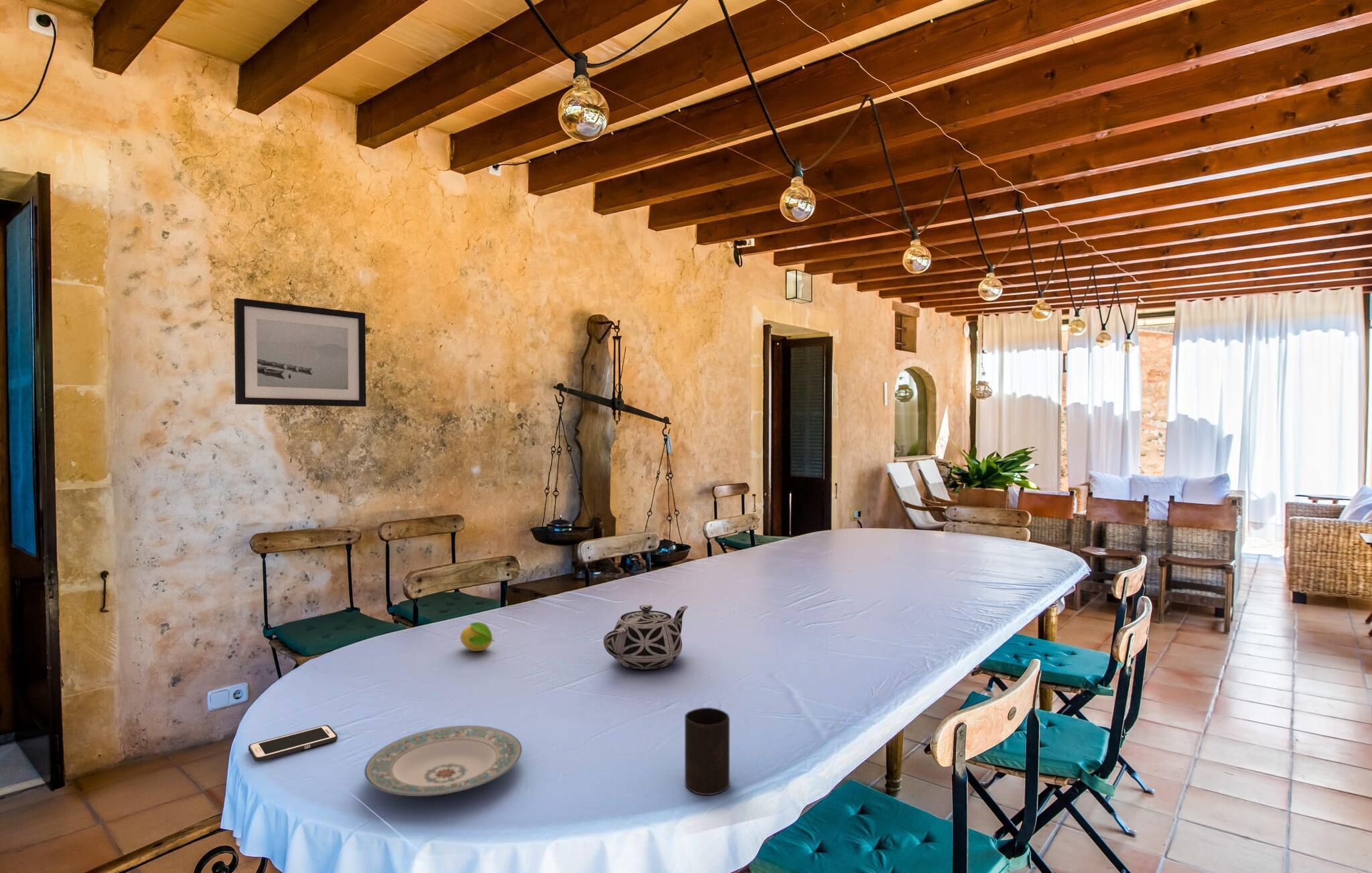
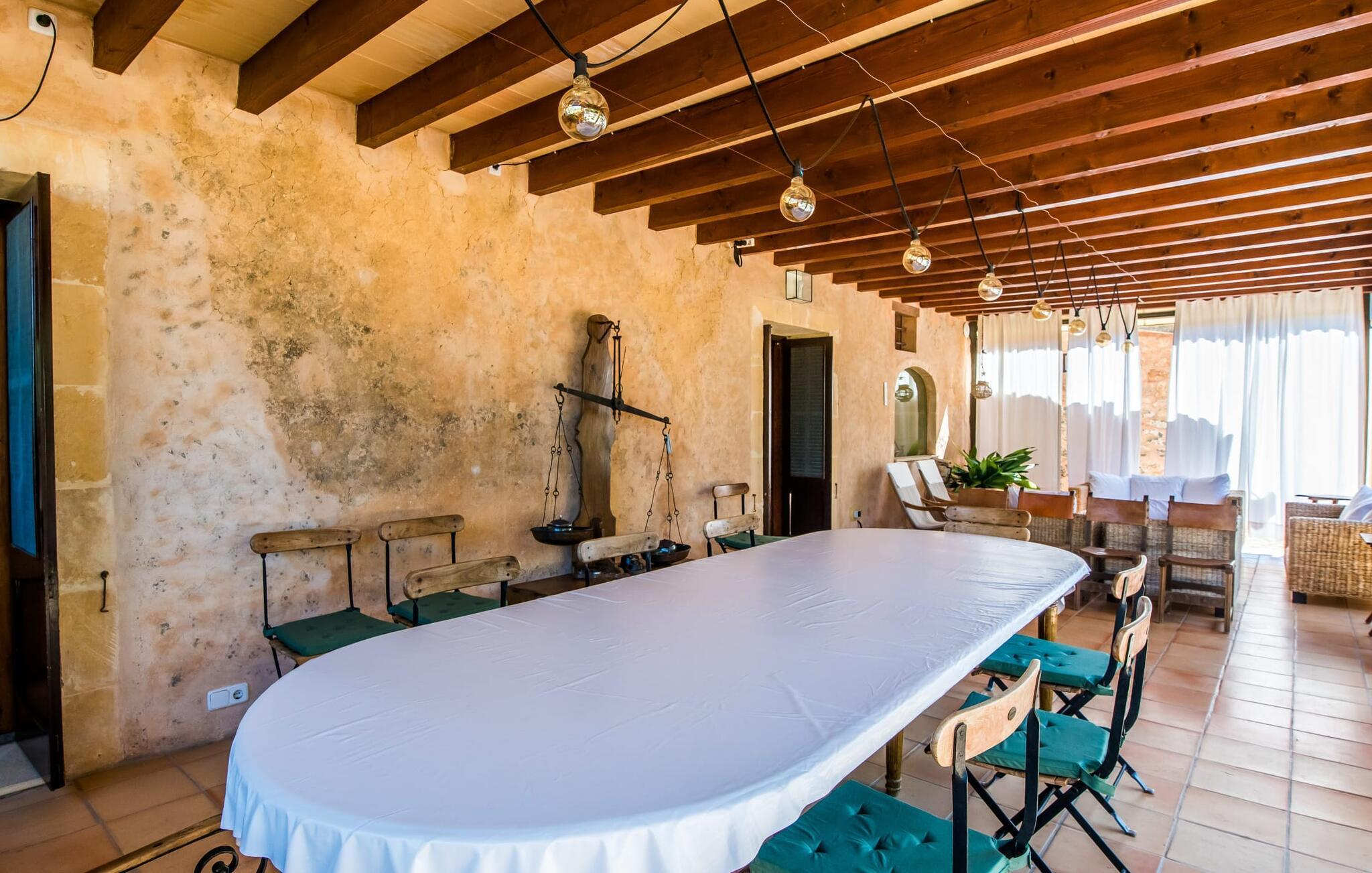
- cup [684,707,730,796]
- cell phone [248,724,338,762]
- plate [364,725,523,797]
- fruit [460,621,496,652]
- wall art [234,297,366,407]
- teapot [603,604,689,670]
